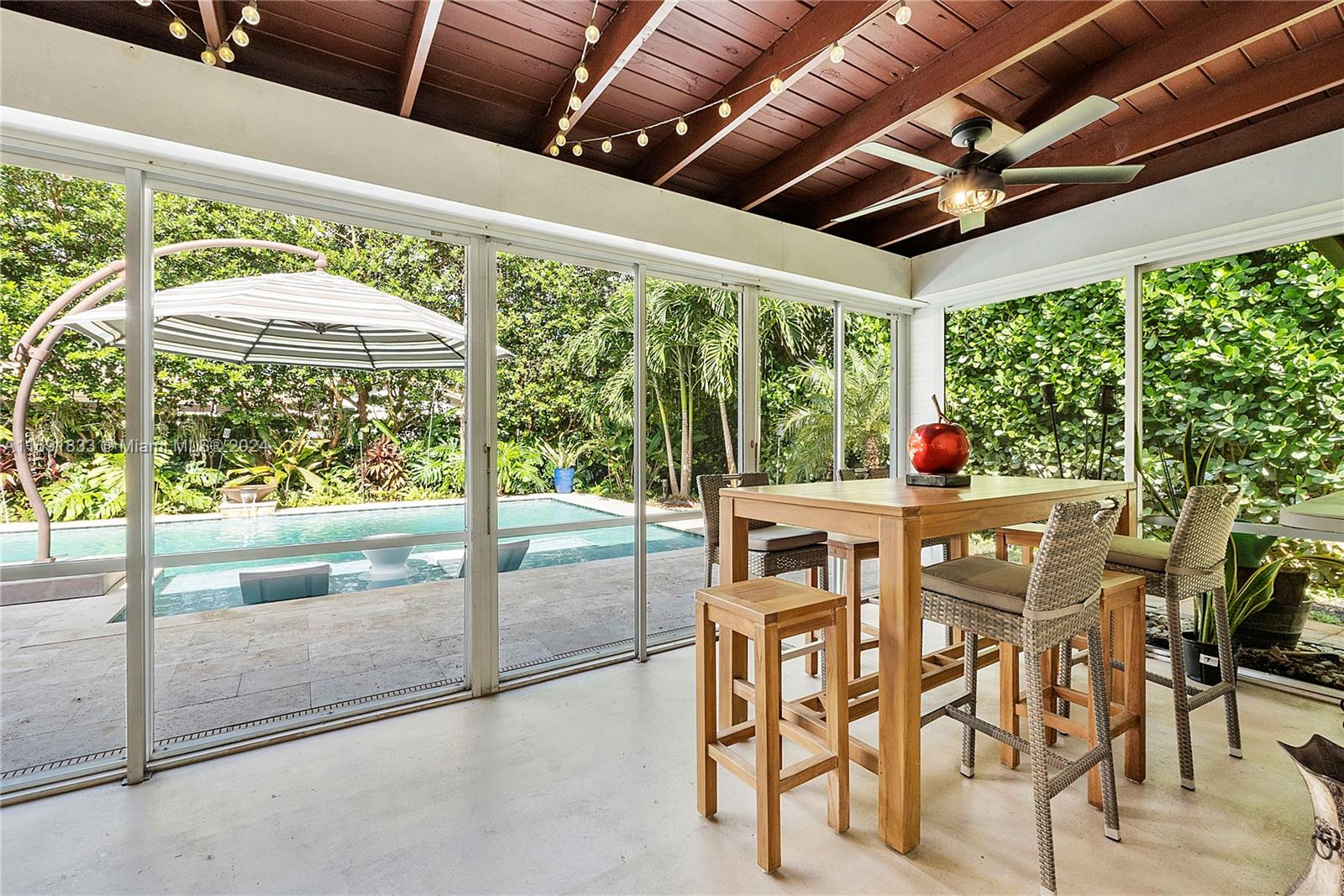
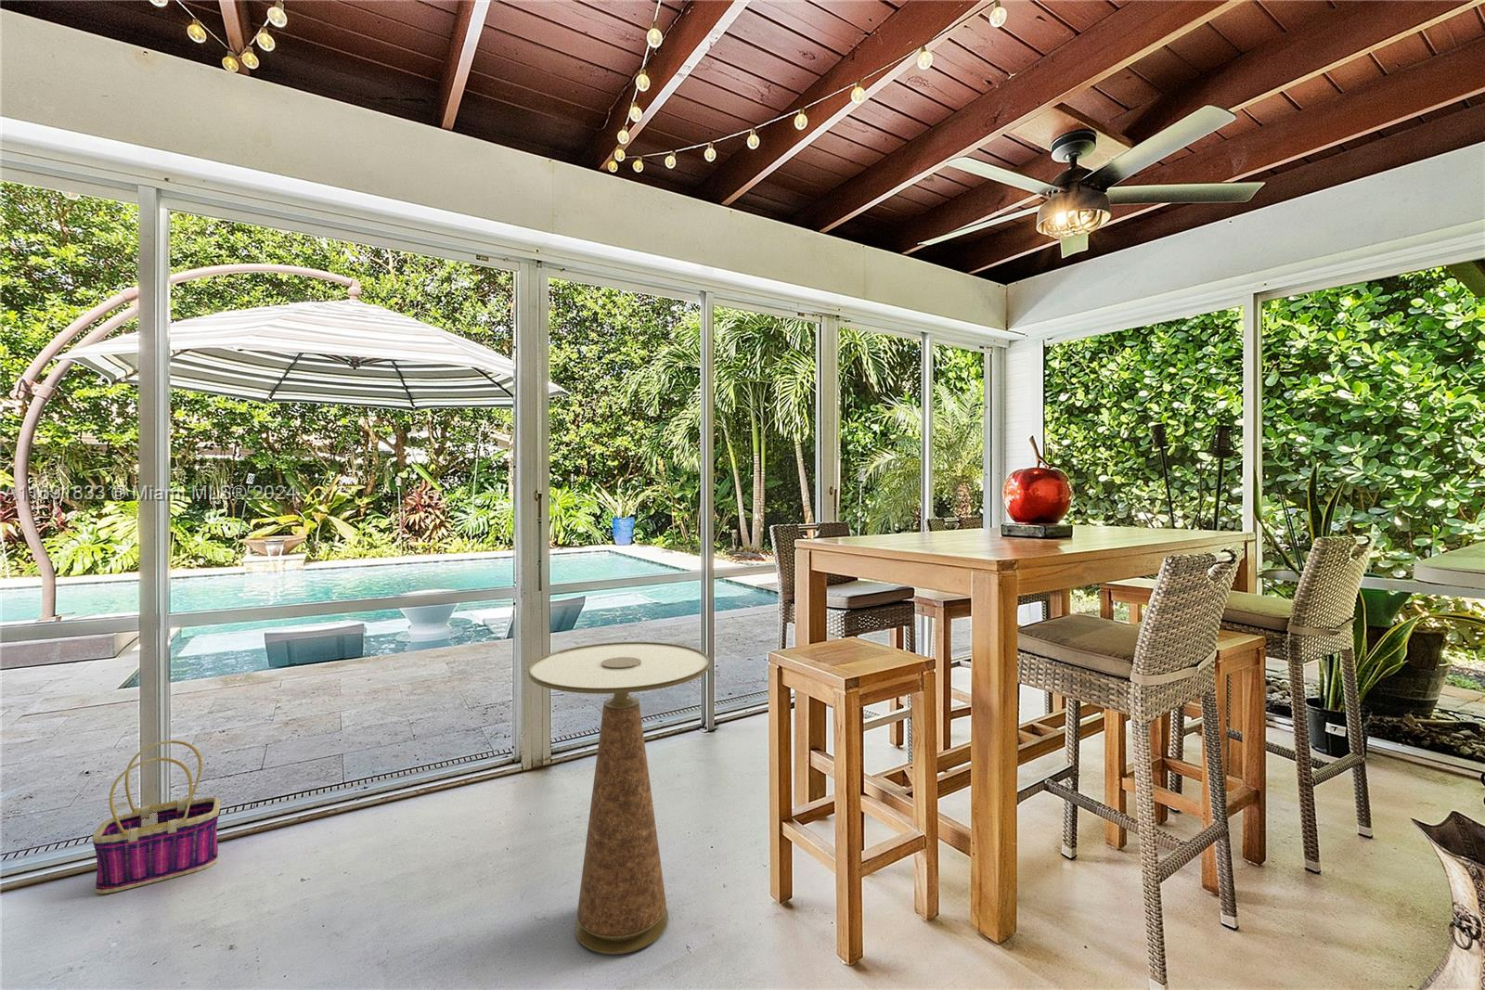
+ basket [92,739,221,895]
+ side table [527,641,710,955]
